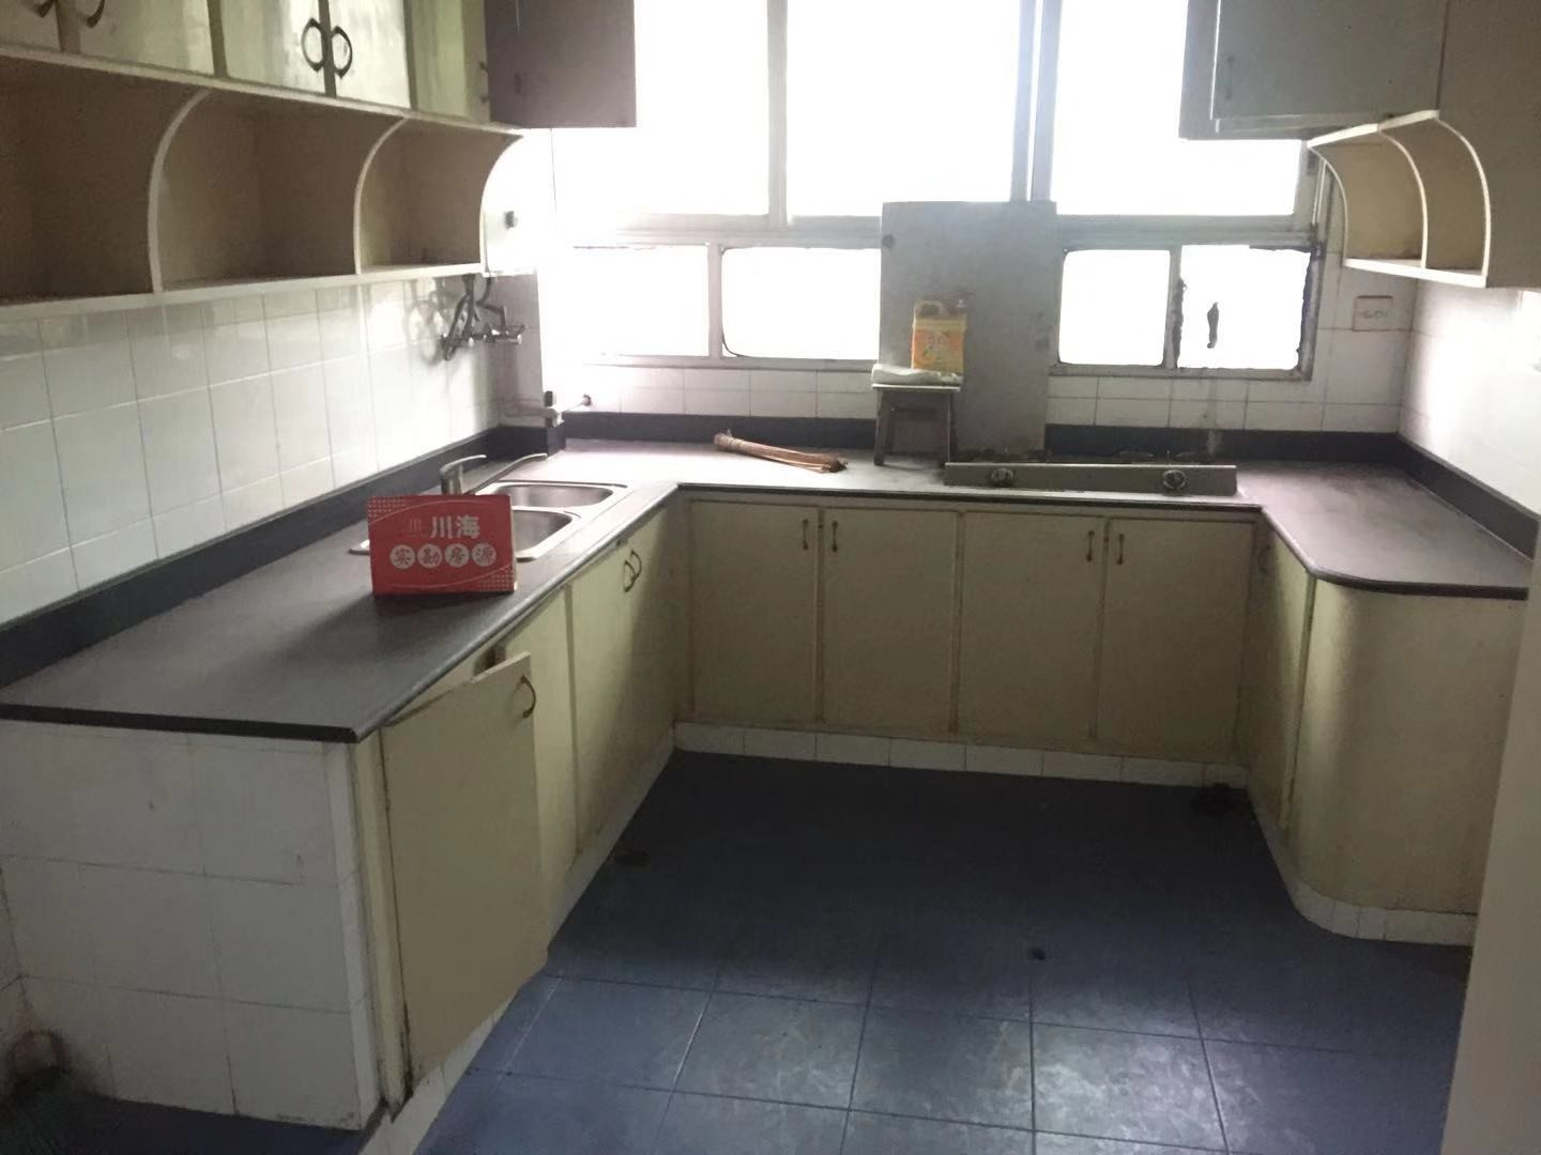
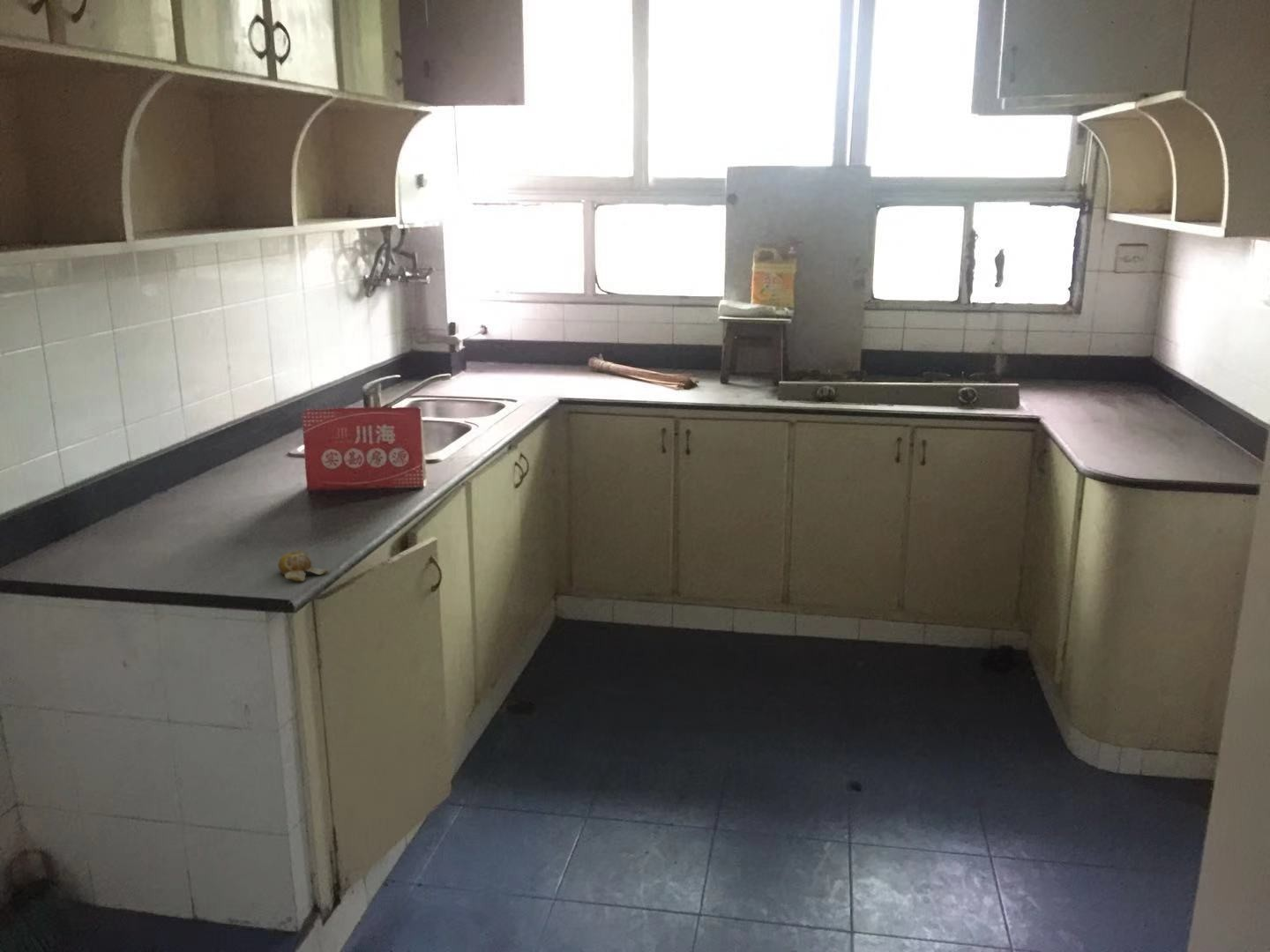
+ fruit [277,550,329,582]
